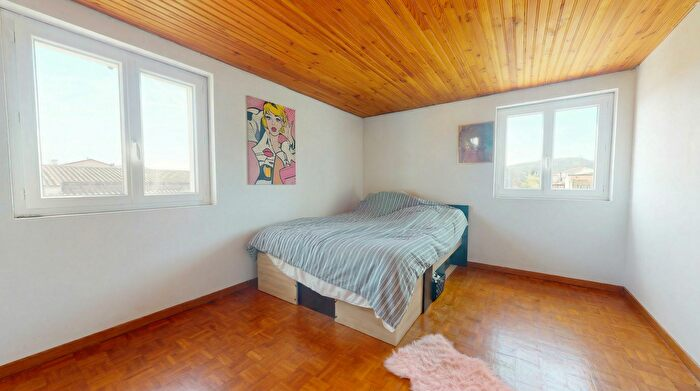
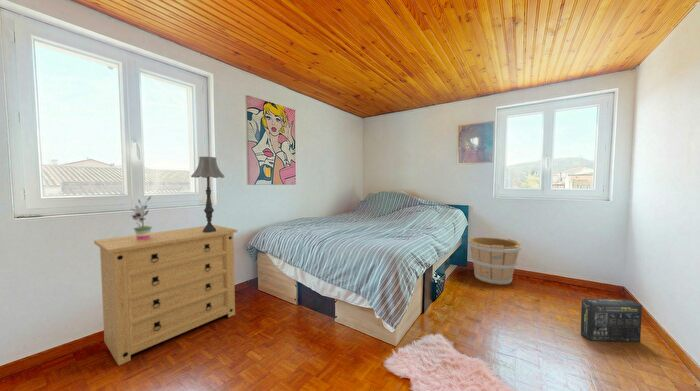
+ potted plant [128,195,153,240]
+ table lamp [190,156,226,233]
+ dresser [93,224,238,367]
+ wooden bucket [468,236,522,286]
+ box [580,298,643,343]
